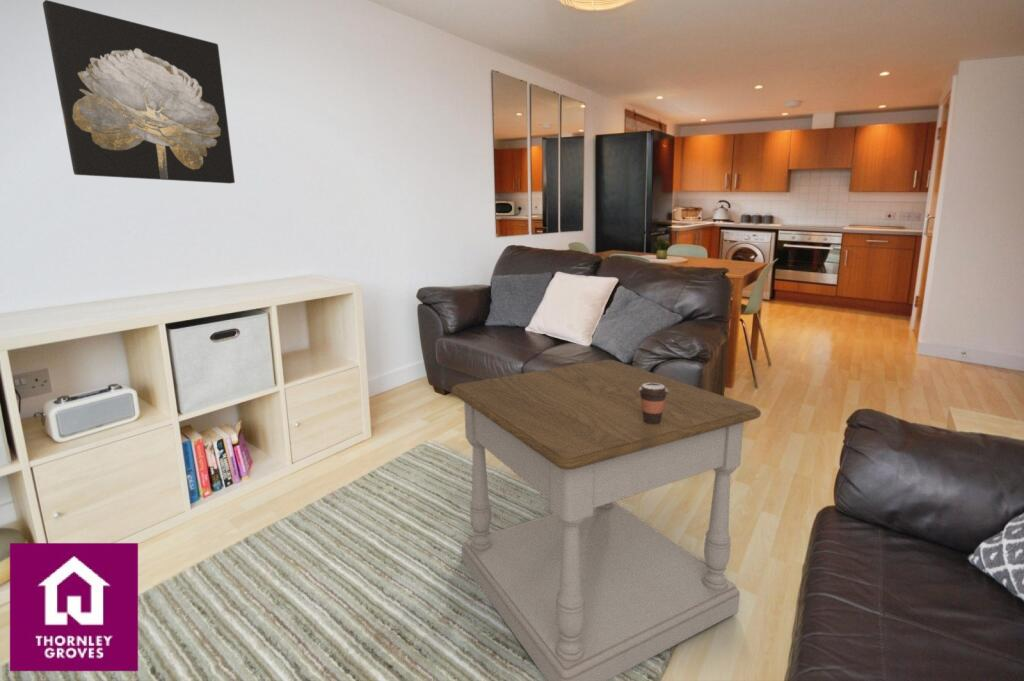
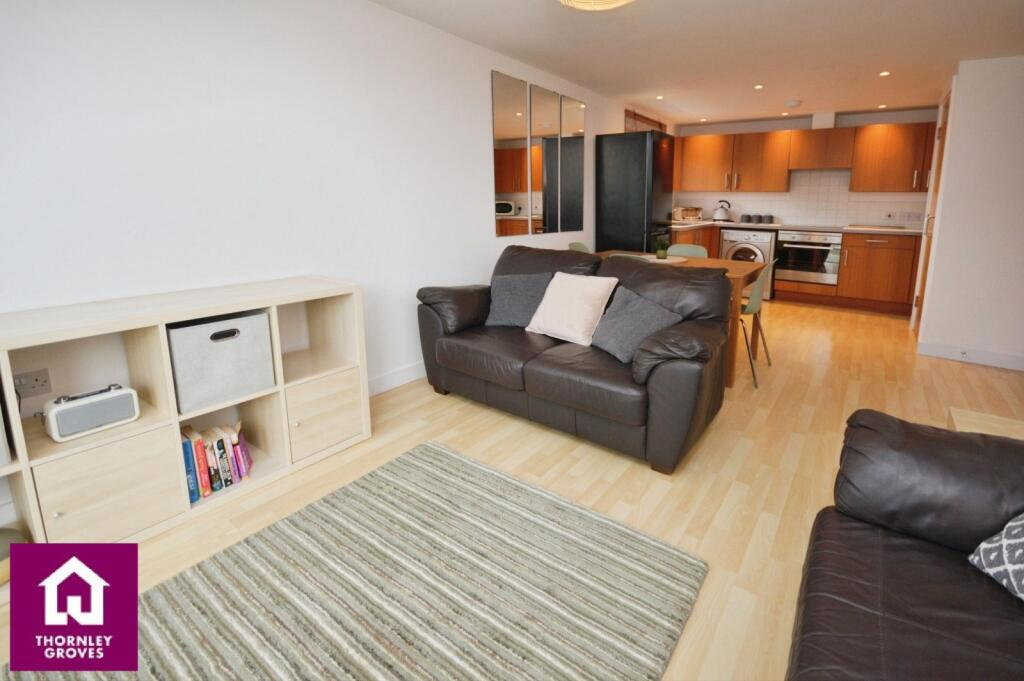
- side table [451,359,762,681]
- wall art [42,0,236,185]
- coffee cup [638,383,668,424]
